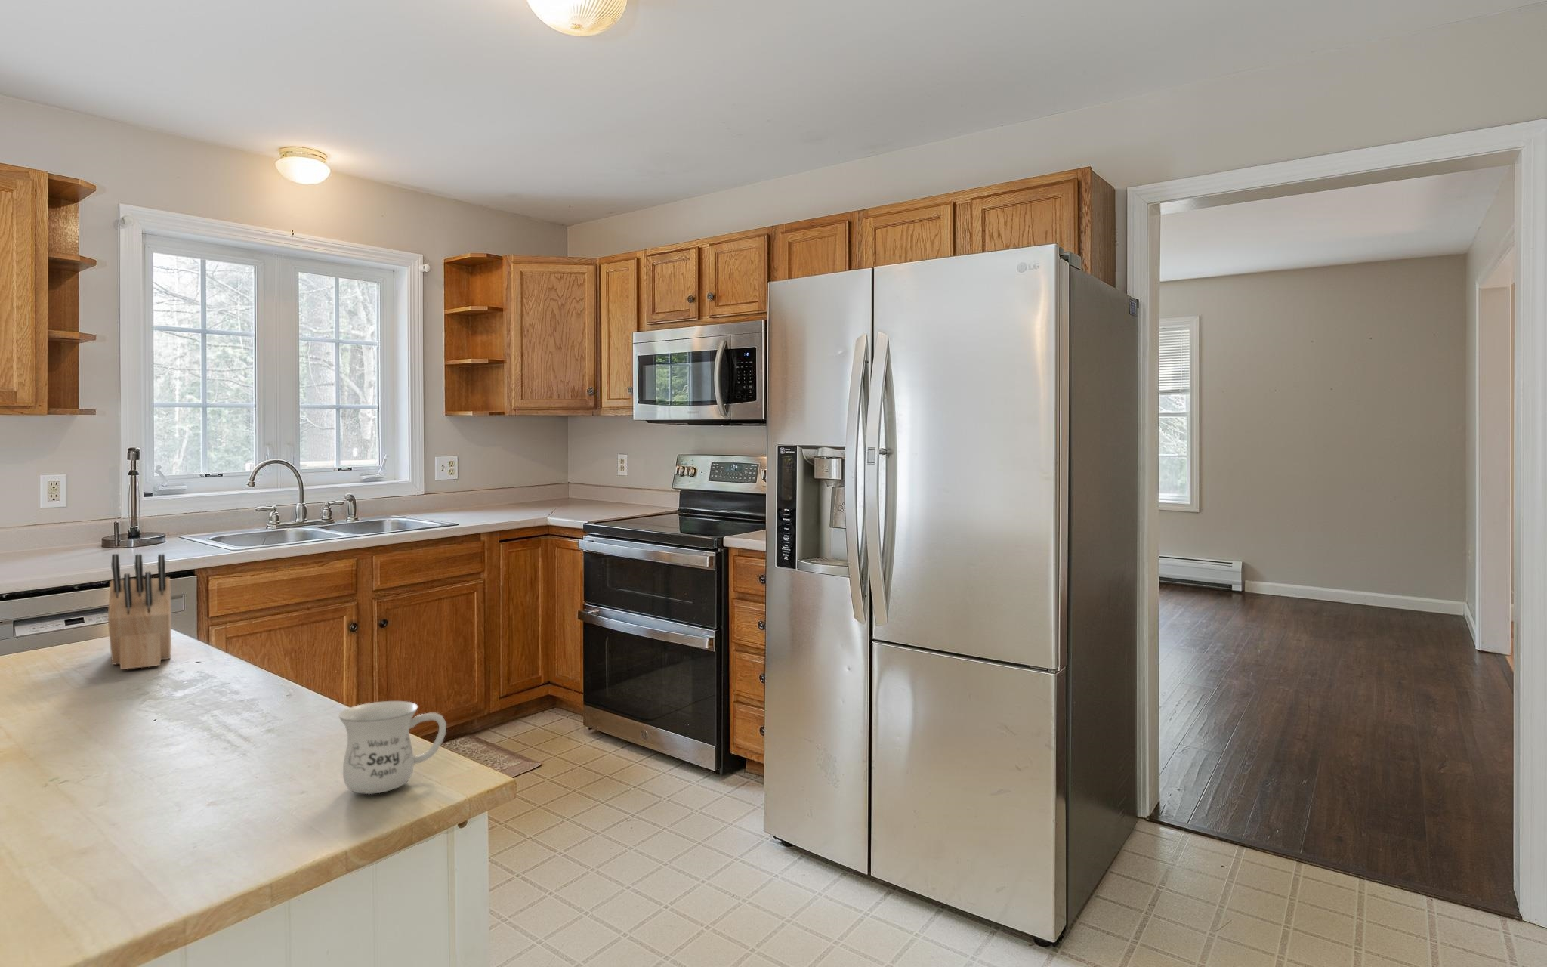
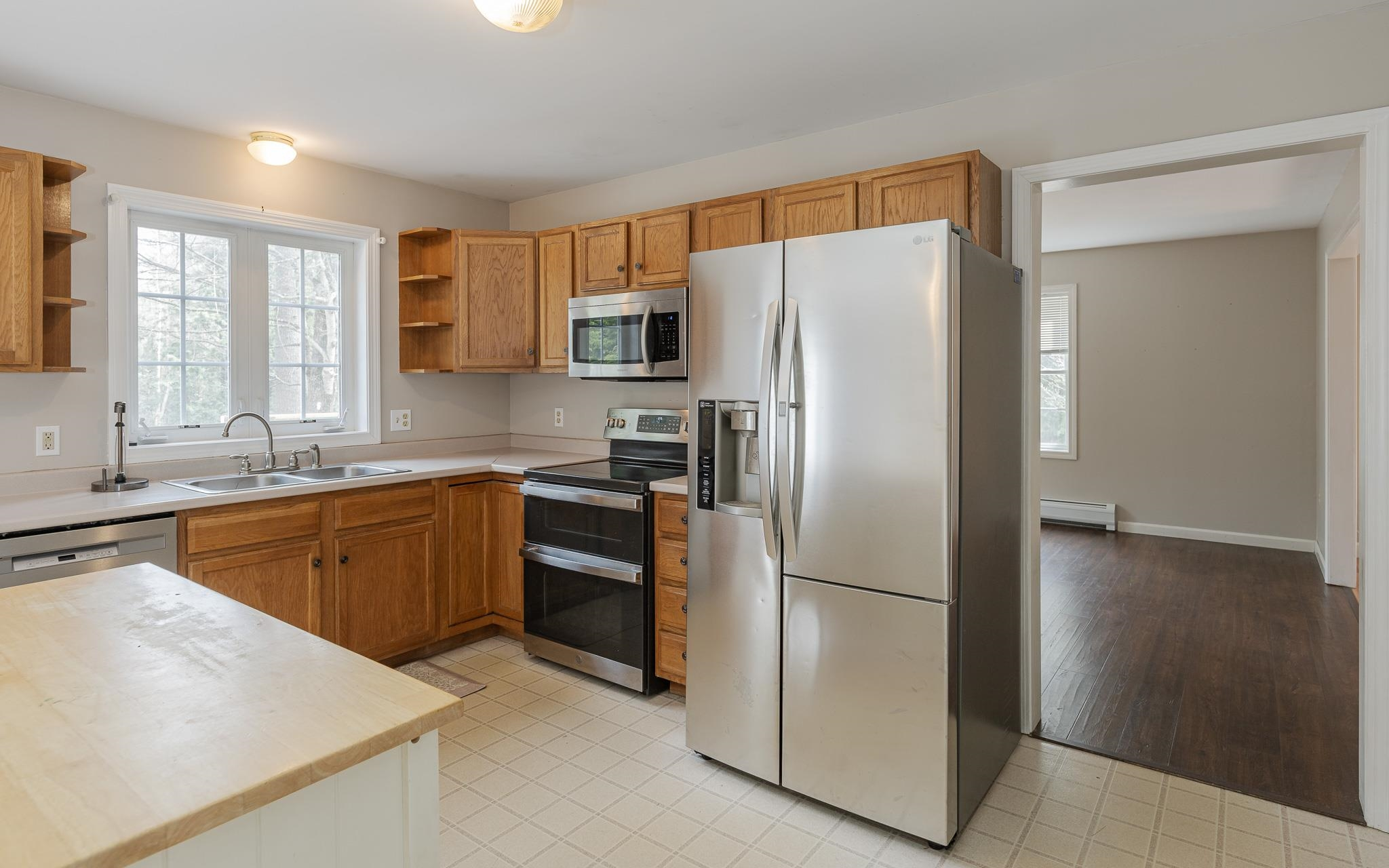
- knife block [107,553,173,670]
- mug [337,701,448,794]
